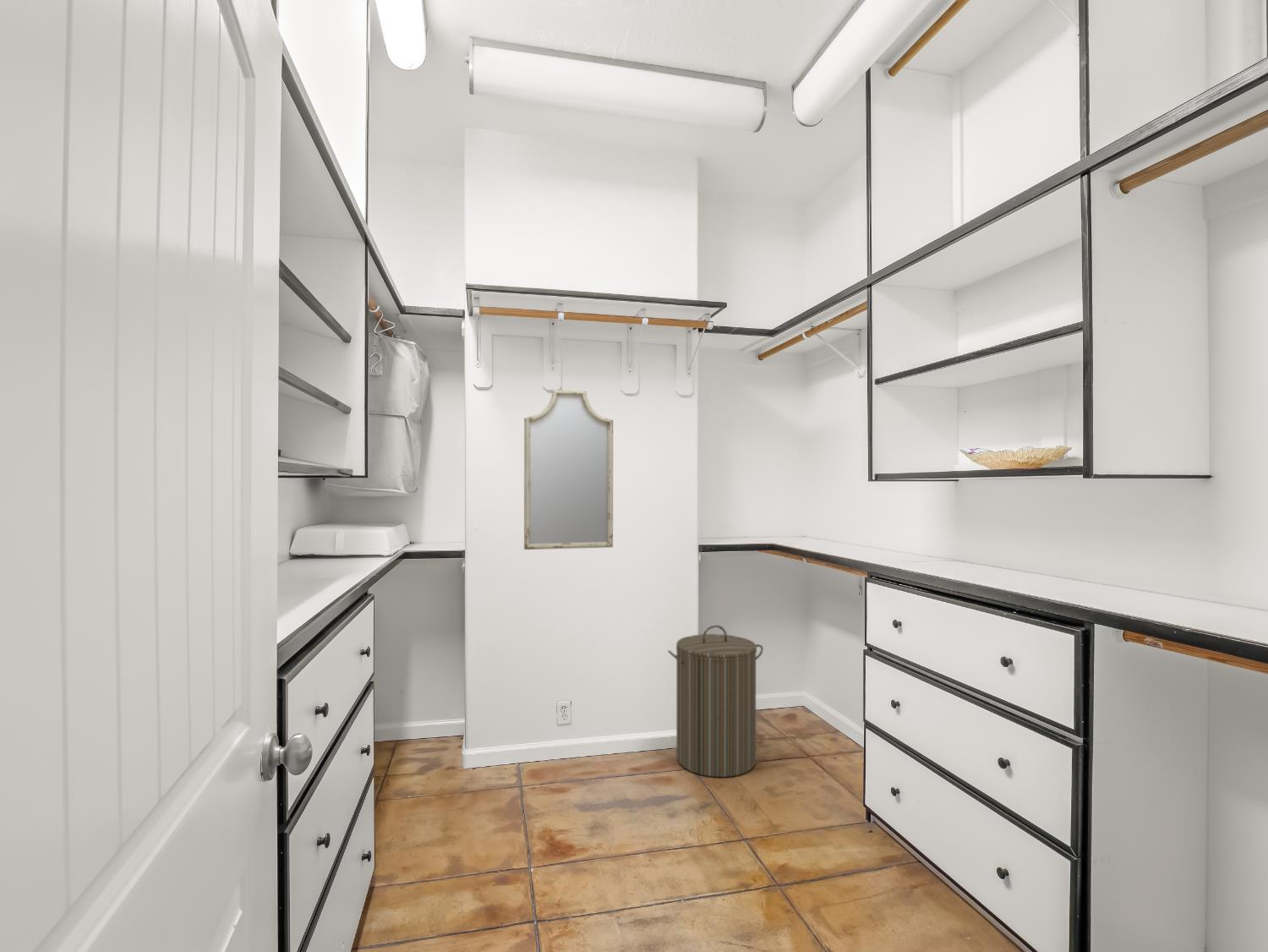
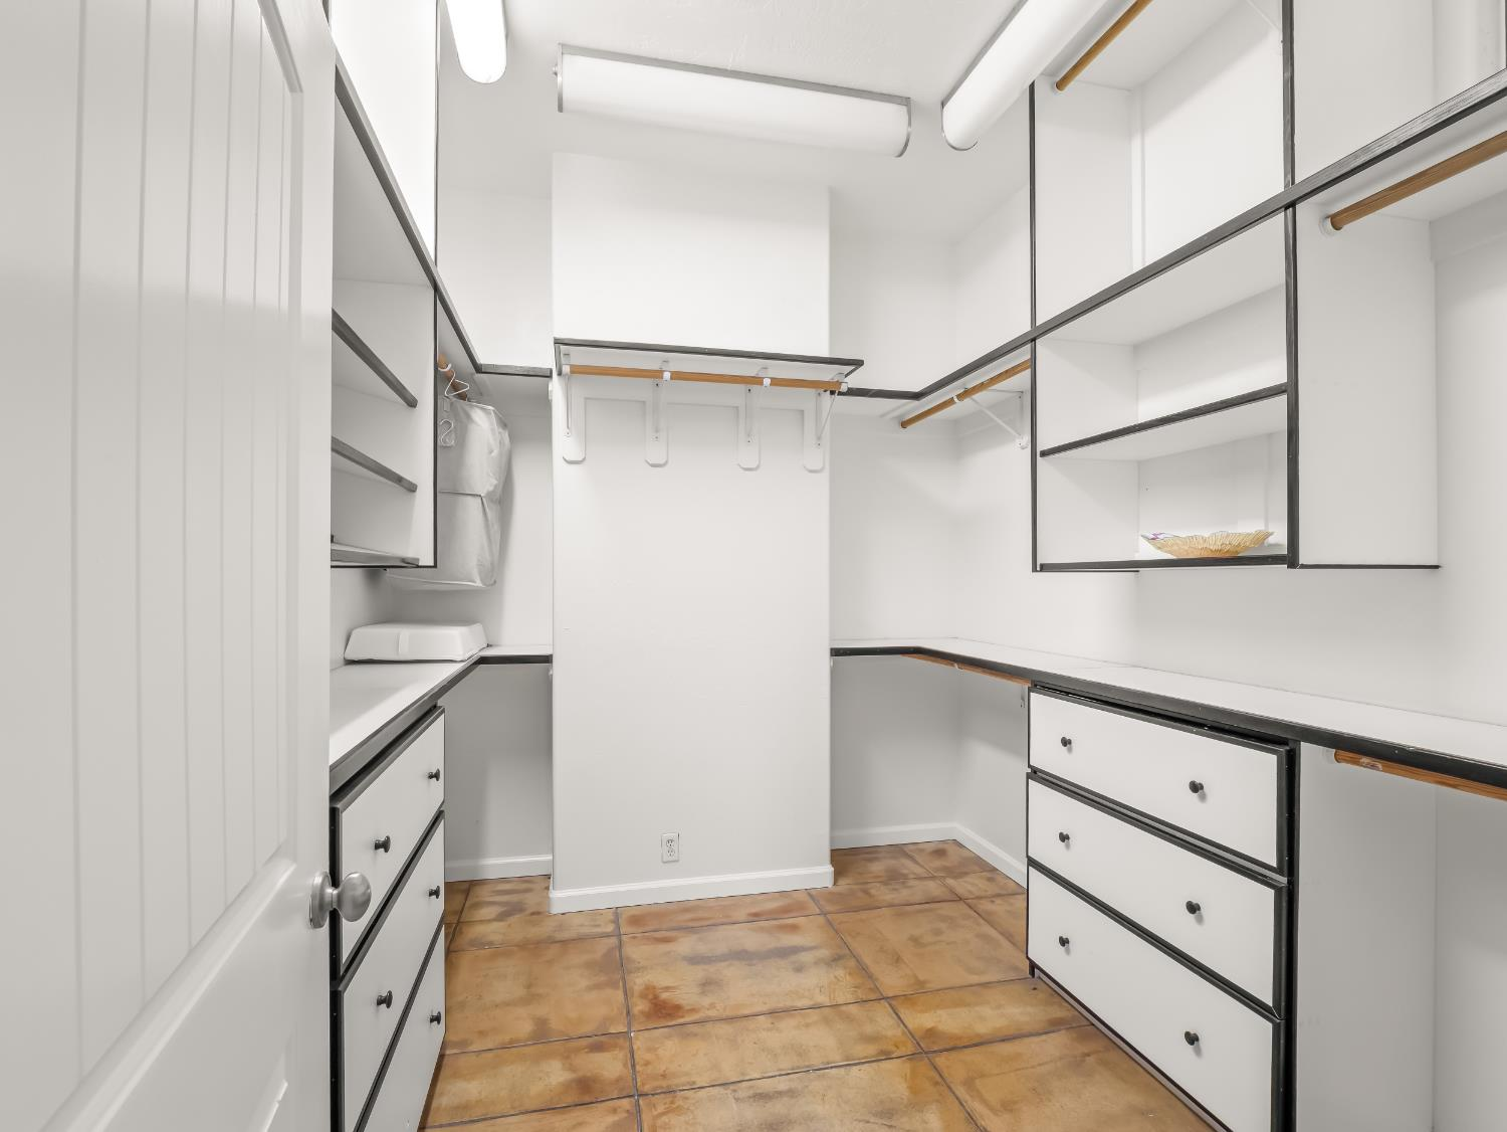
- laundry hamper [667,624,764,778]
- home mirror [523,388,614,550]
